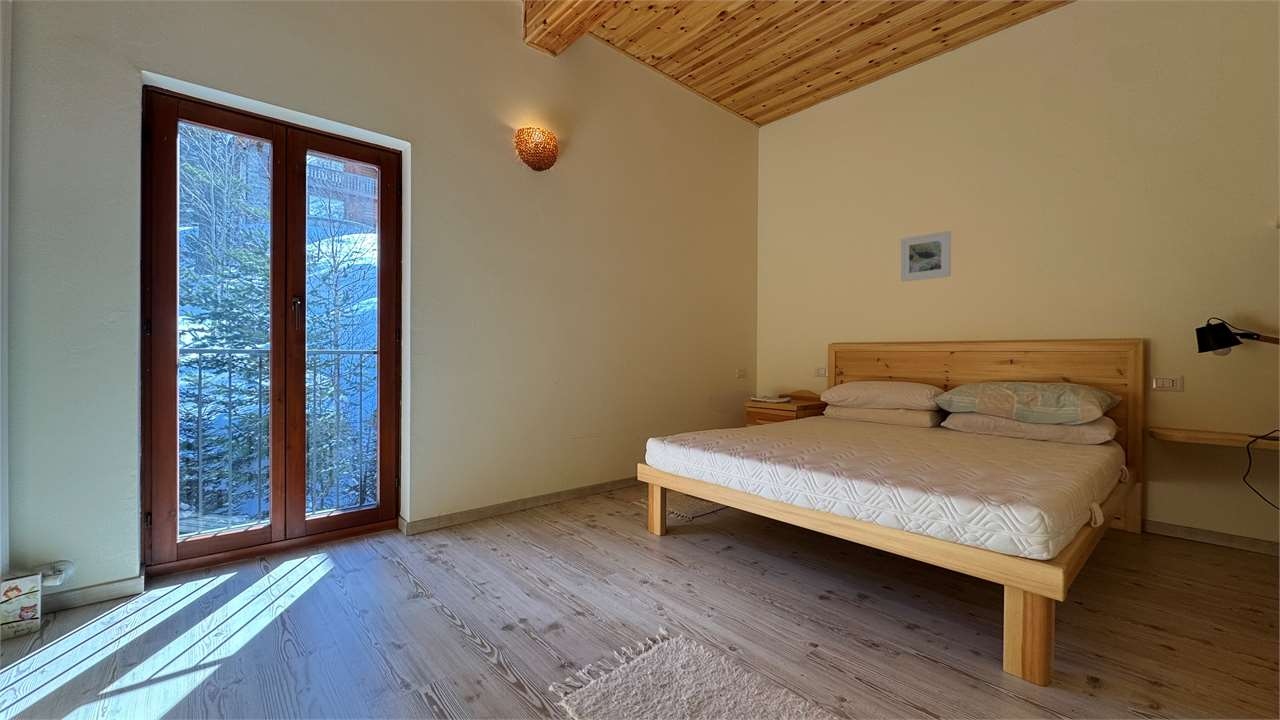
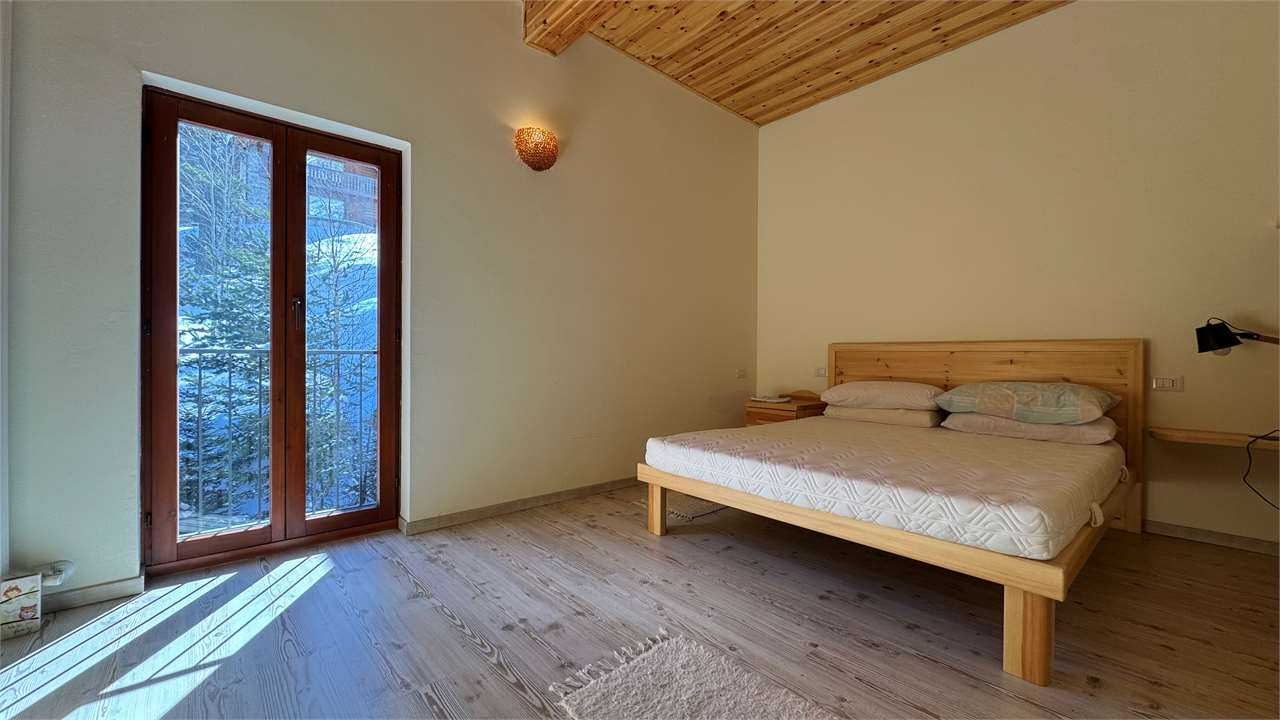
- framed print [900,230,952,283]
